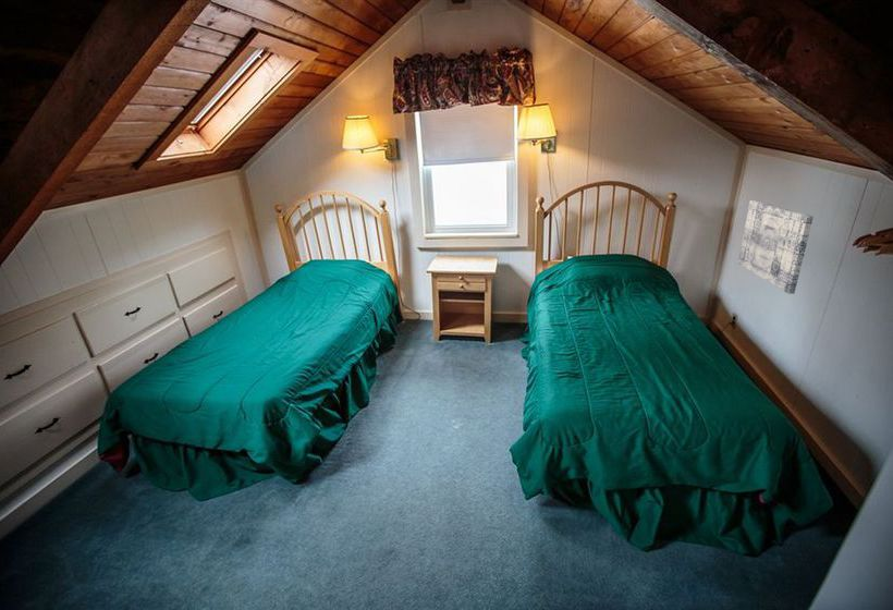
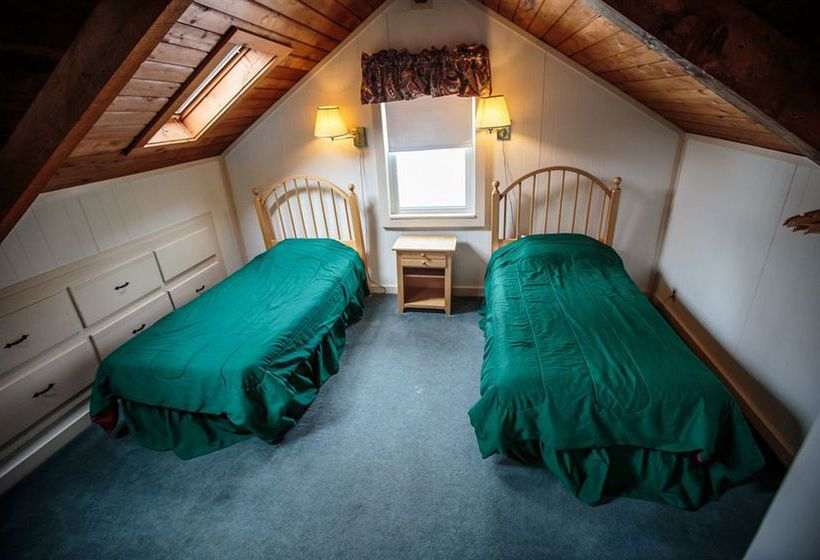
- wall art [737,199,815,295]
